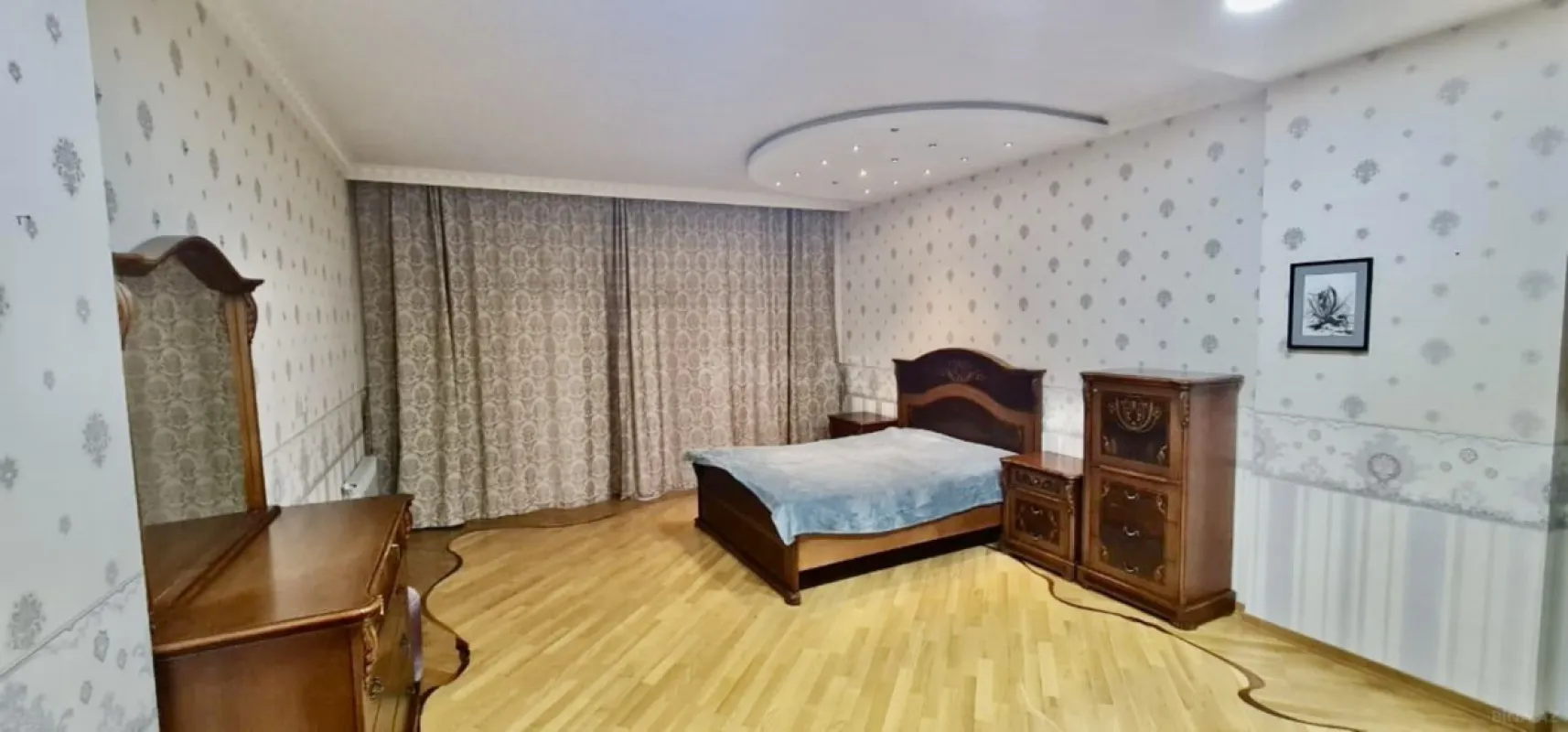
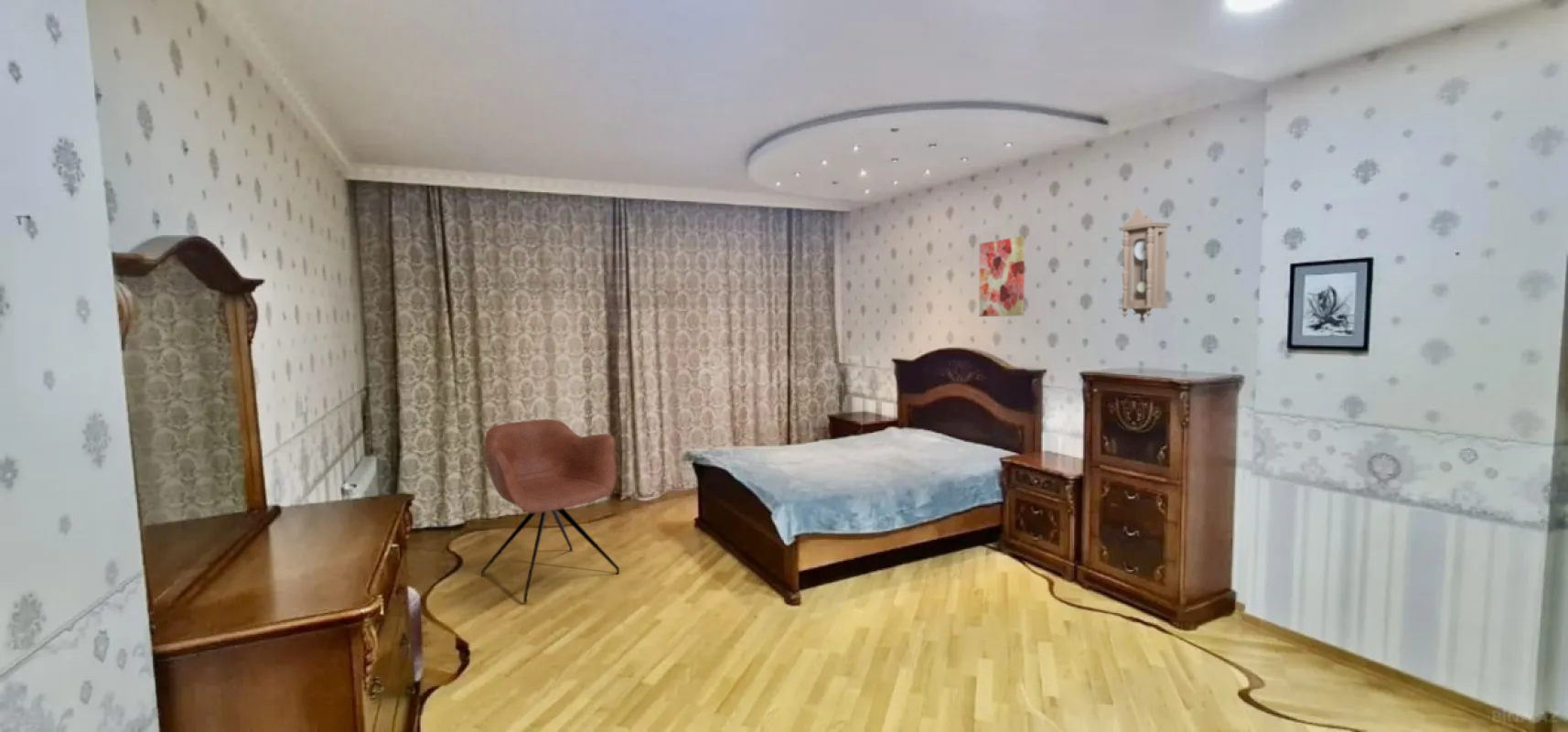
+ wall art [978,235,1026,318]
+ pendulum clock [1117,206,1173,323]
+ armchair [480,418,620,604]
